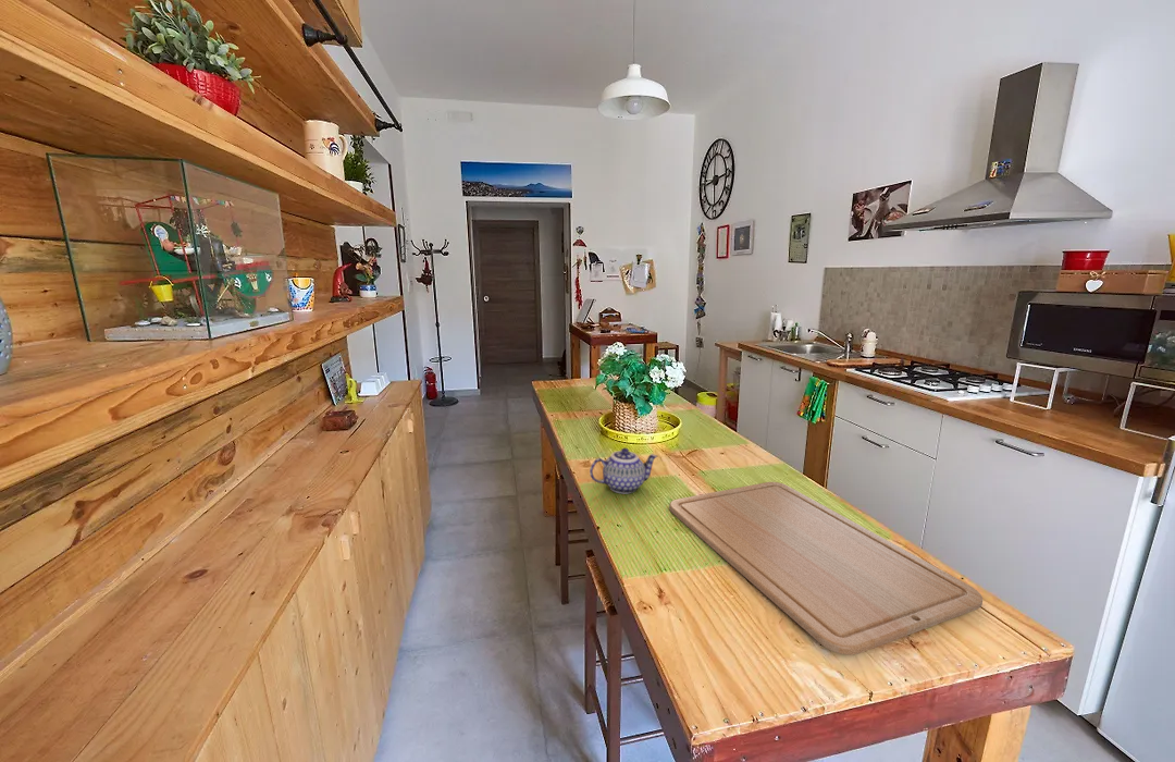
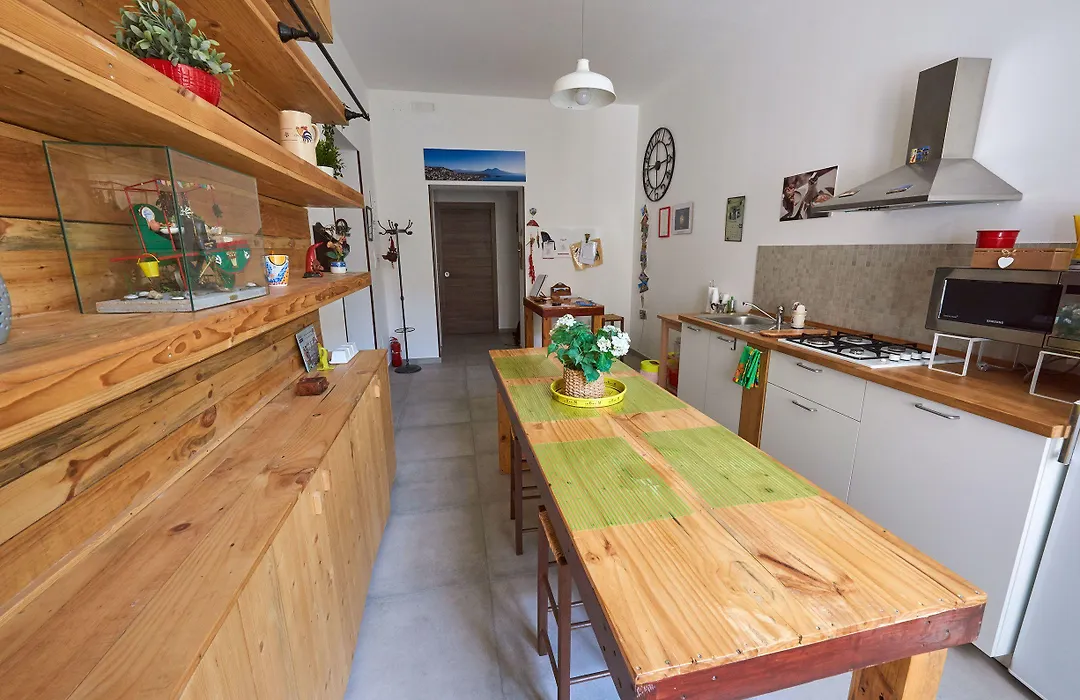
- chopping board [668,481,984,656]
- teapot [589,447,658,494]
